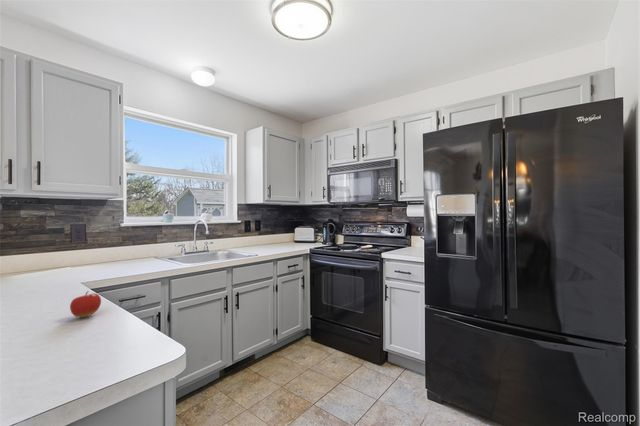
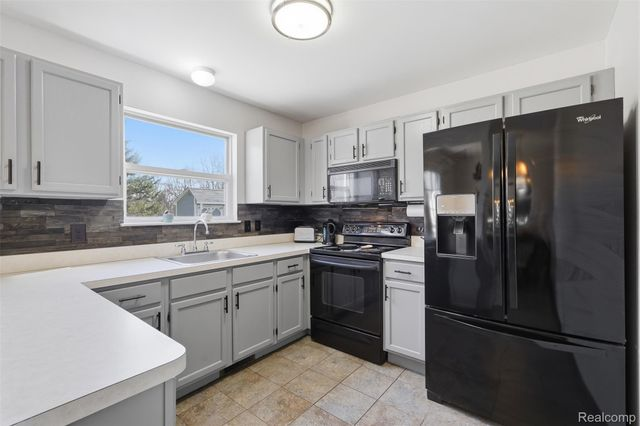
- fruit [69,290,102,318]
